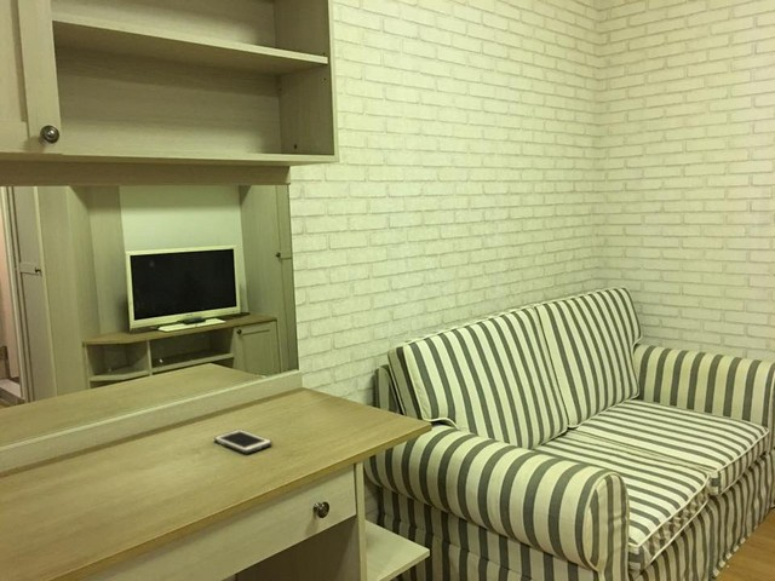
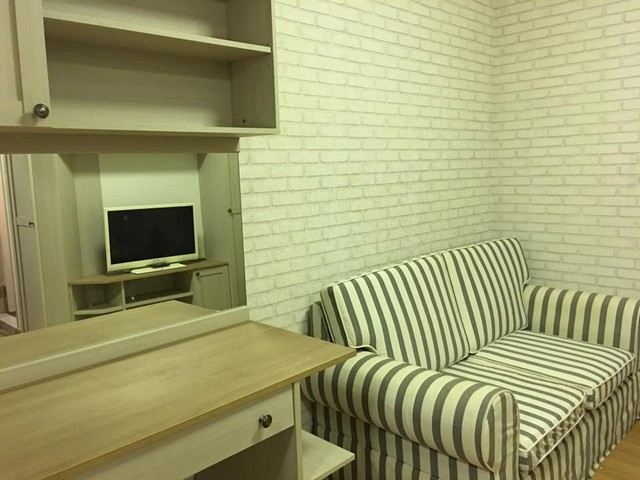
- cell phone [213,428,274,454]
